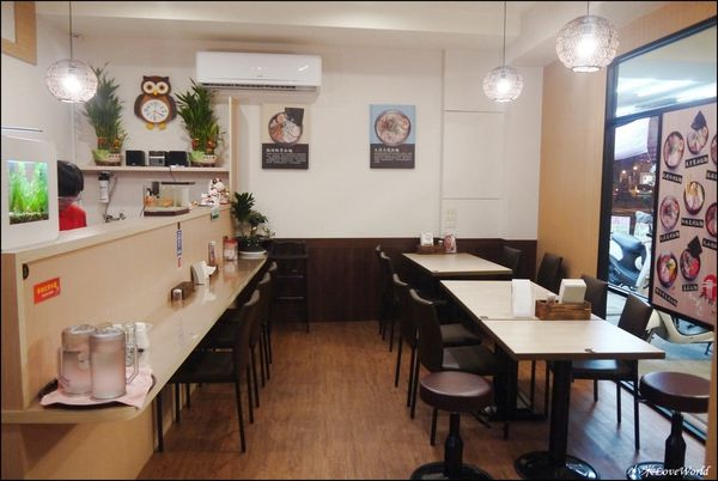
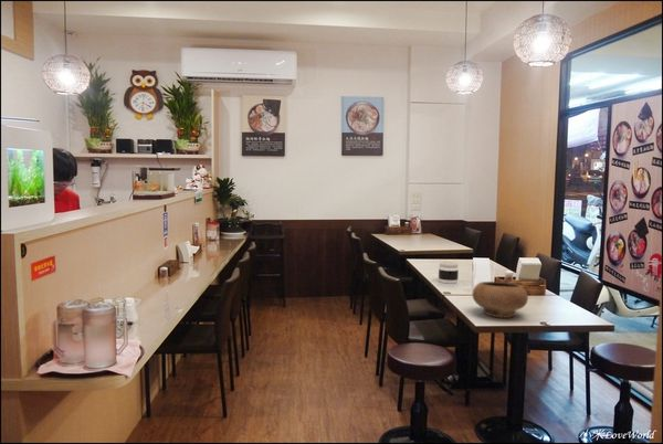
+ bowl [471,281,529,319]
+ jar [438,261,460,285]
